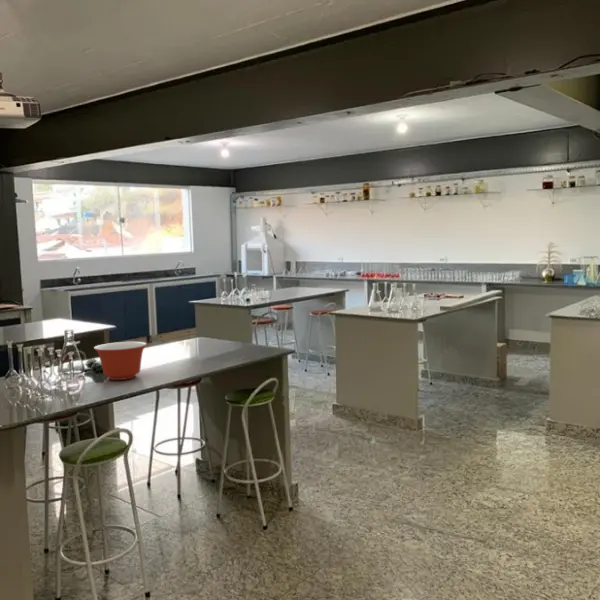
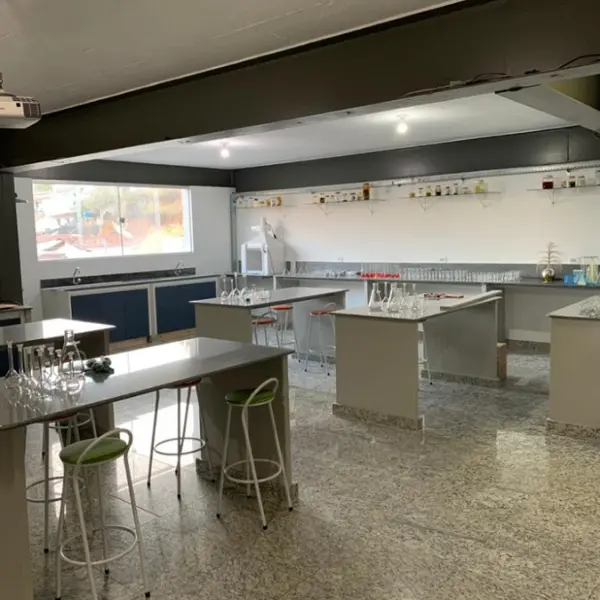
- mixing bowl [93,341,148,381]
